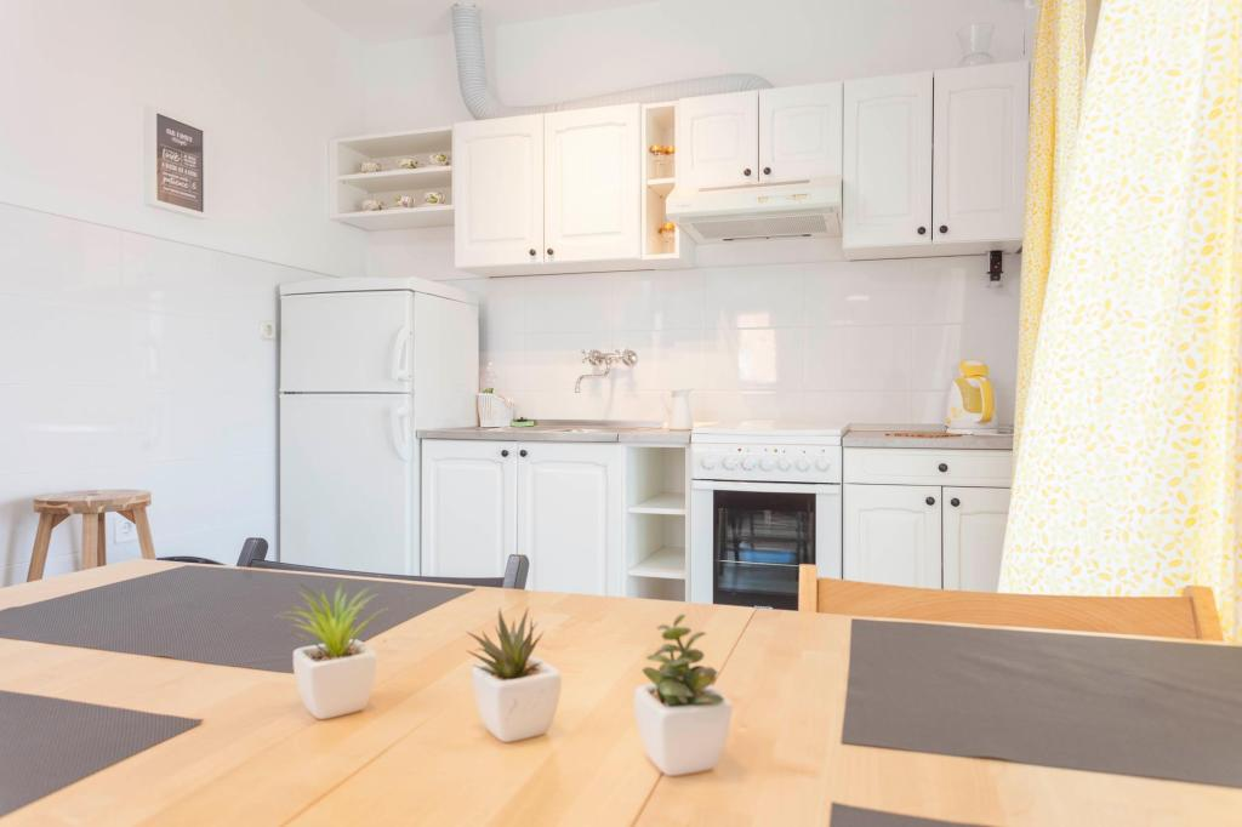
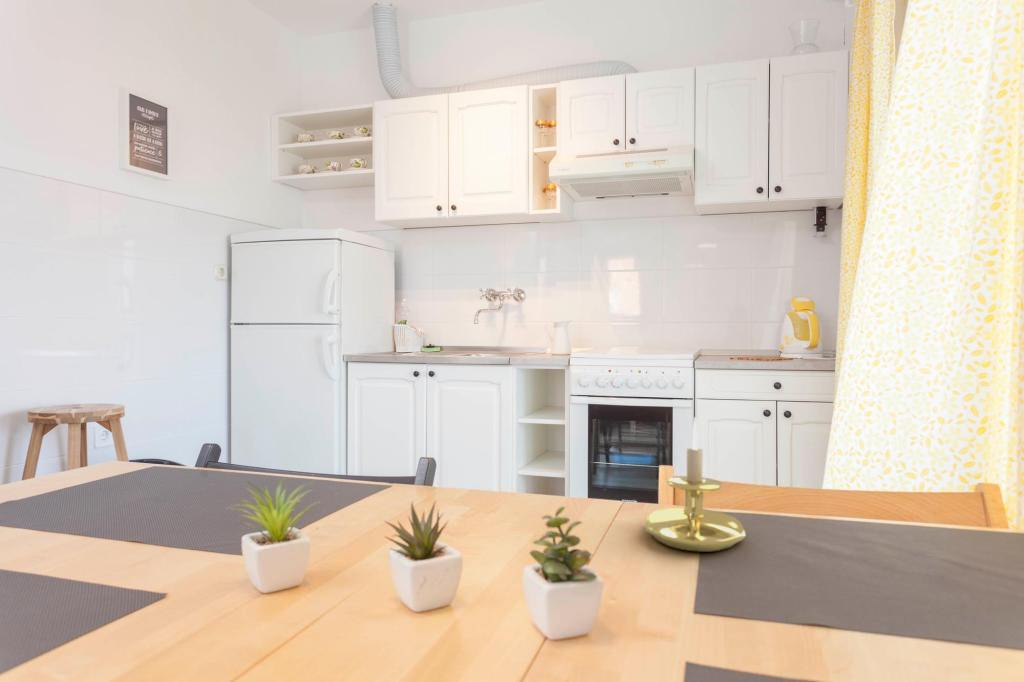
+ candle holder [643,416,747,553]
